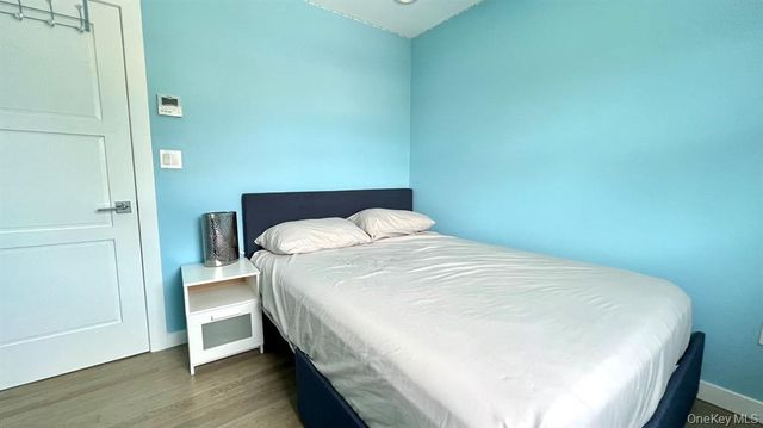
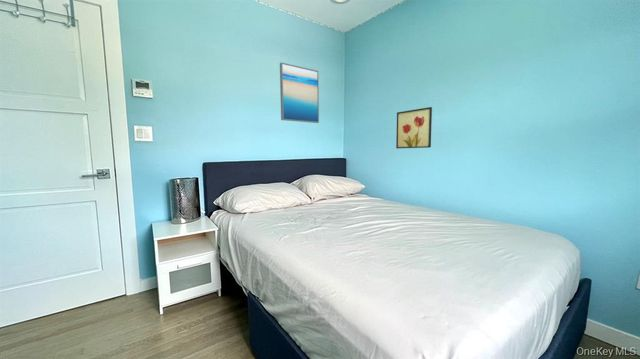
+ wall art [279,61,320,124]
+ wall art [395,106,433,149]
